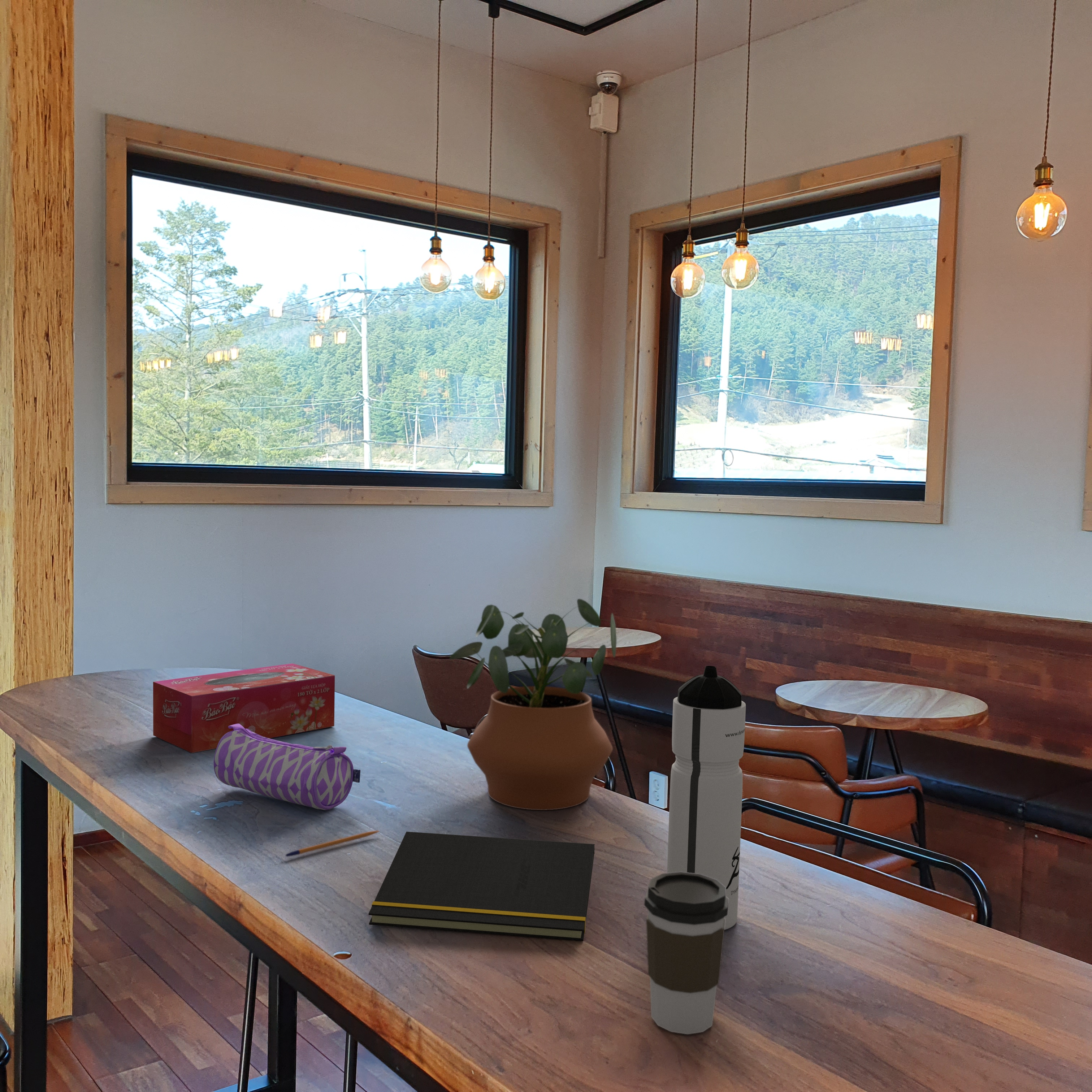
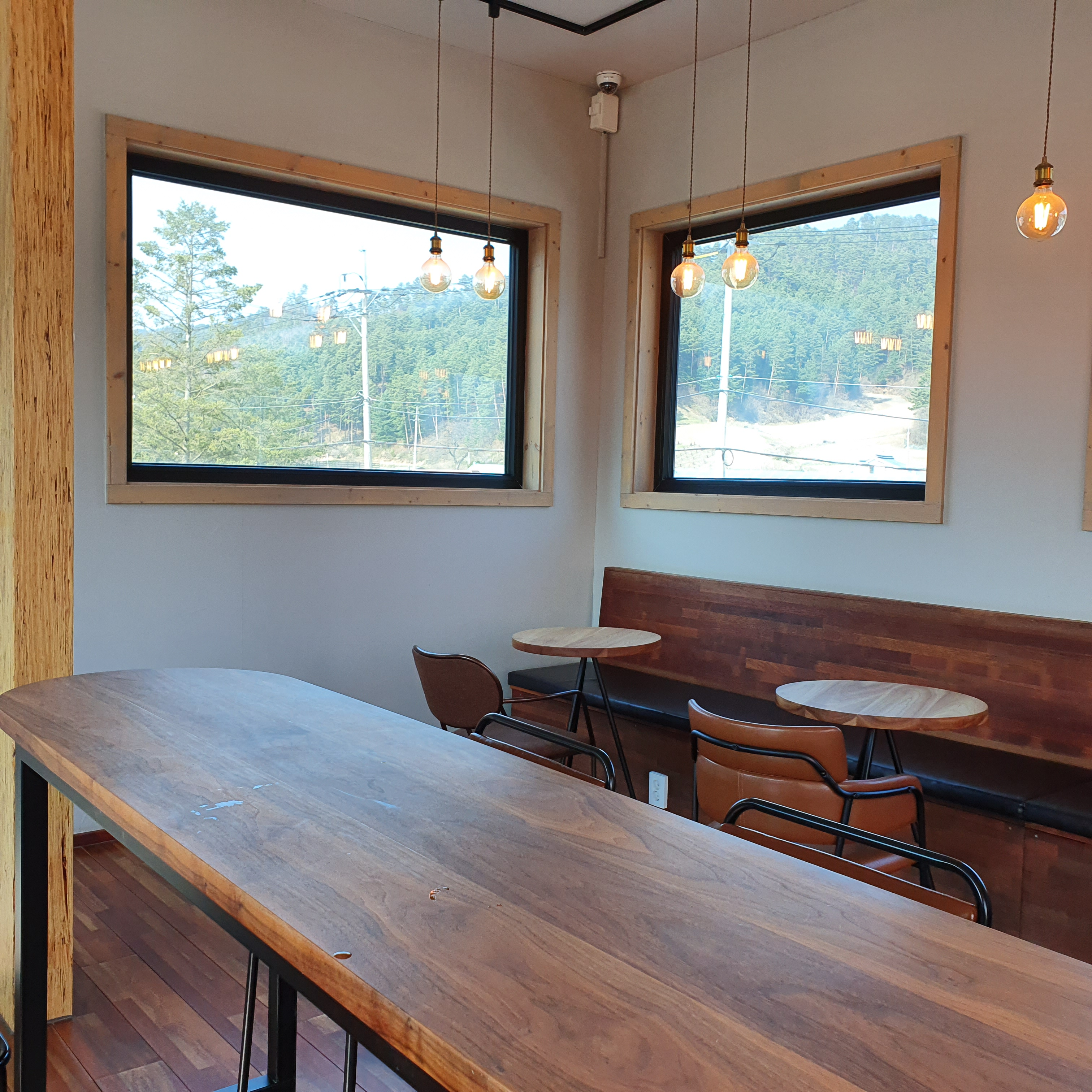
- potted plant [449,598,617,811]
- pen [285,830,381,857]
- coffee cup [644,872,729,1035]
- pencil case [213,724,361,810]
- notepad [368,831,595,941]
- tissue box [153,663,335,753]
- water bottle [667,666,746,930]
